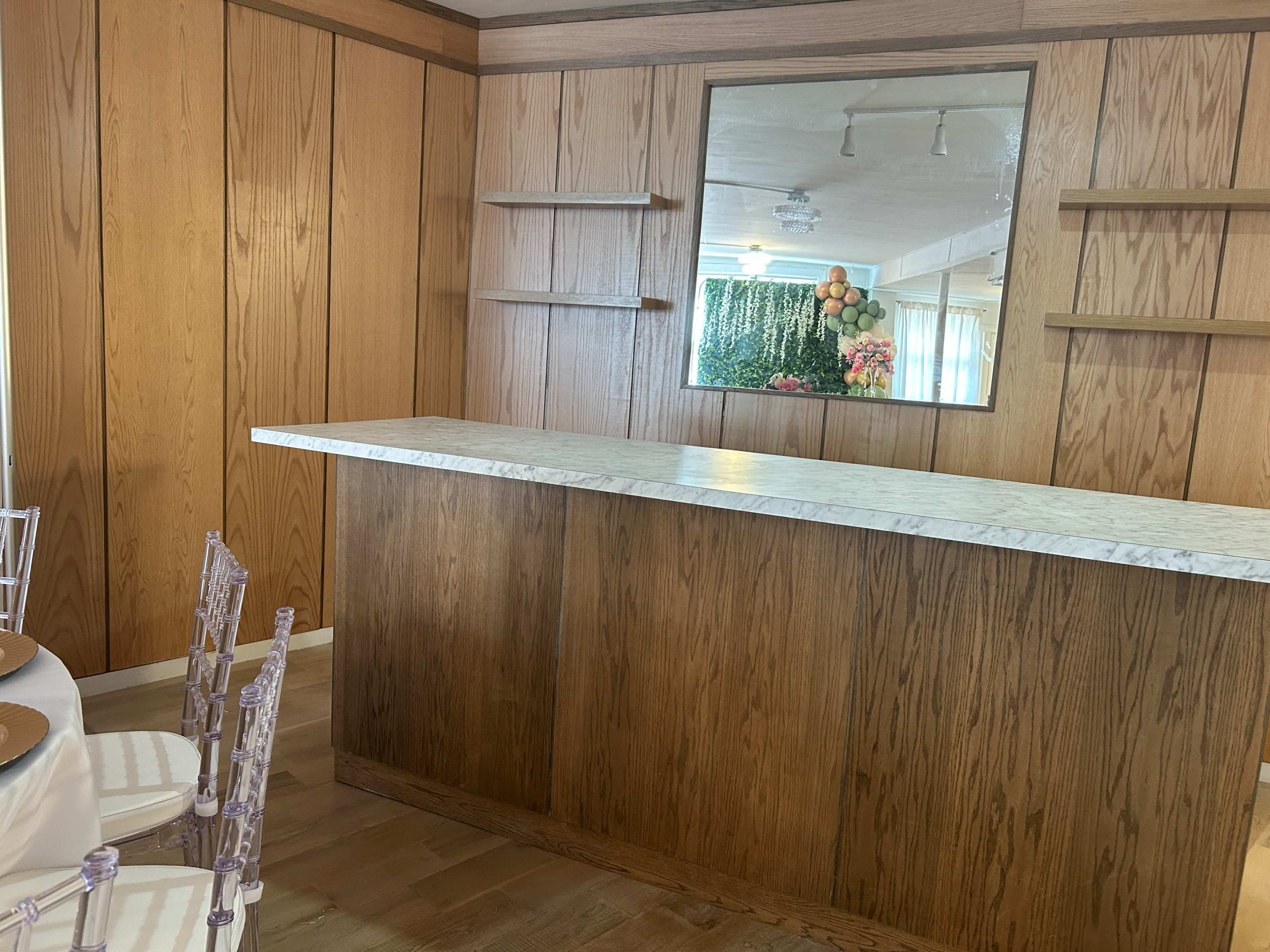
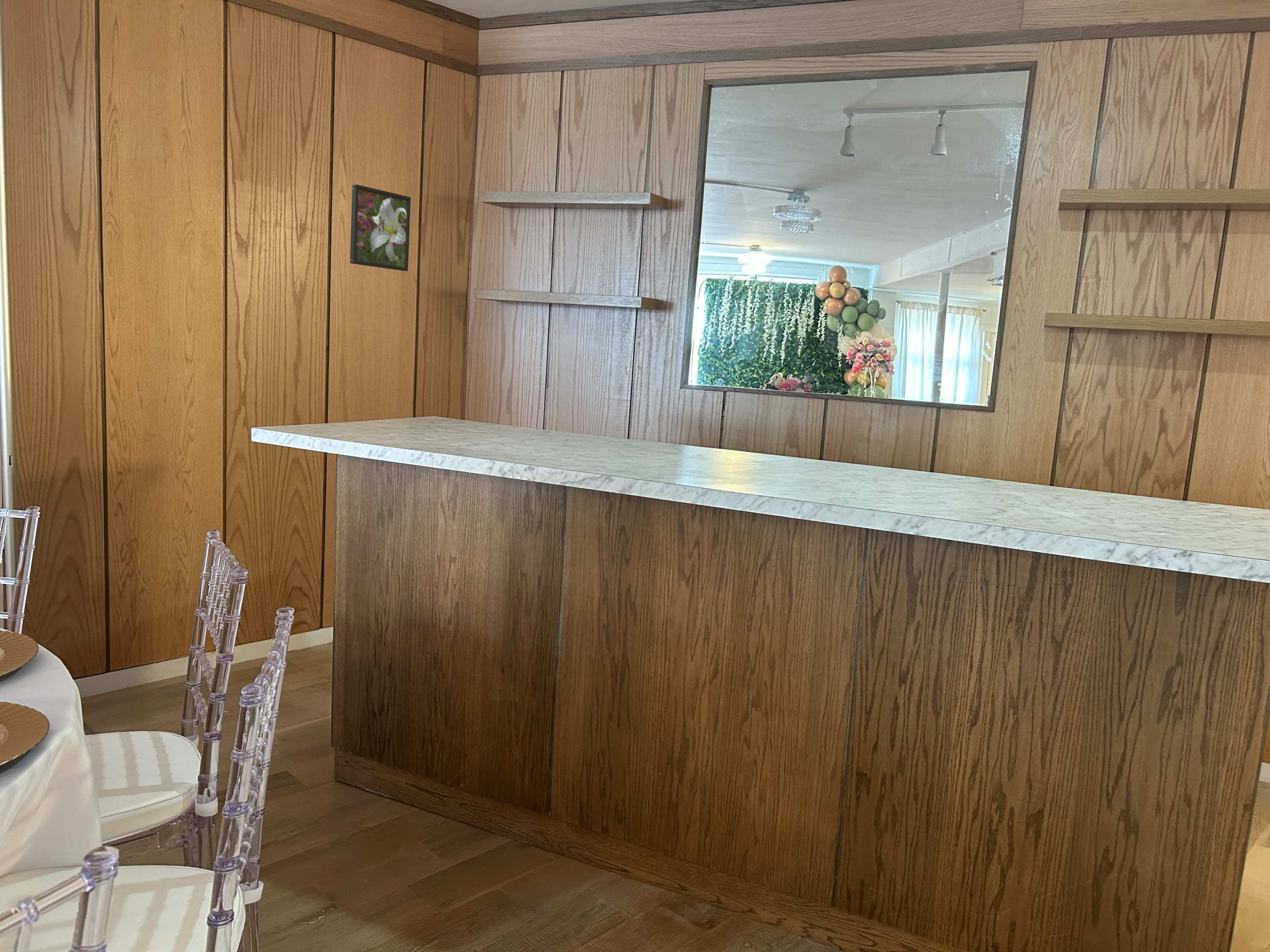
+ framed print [350,184,411,271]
